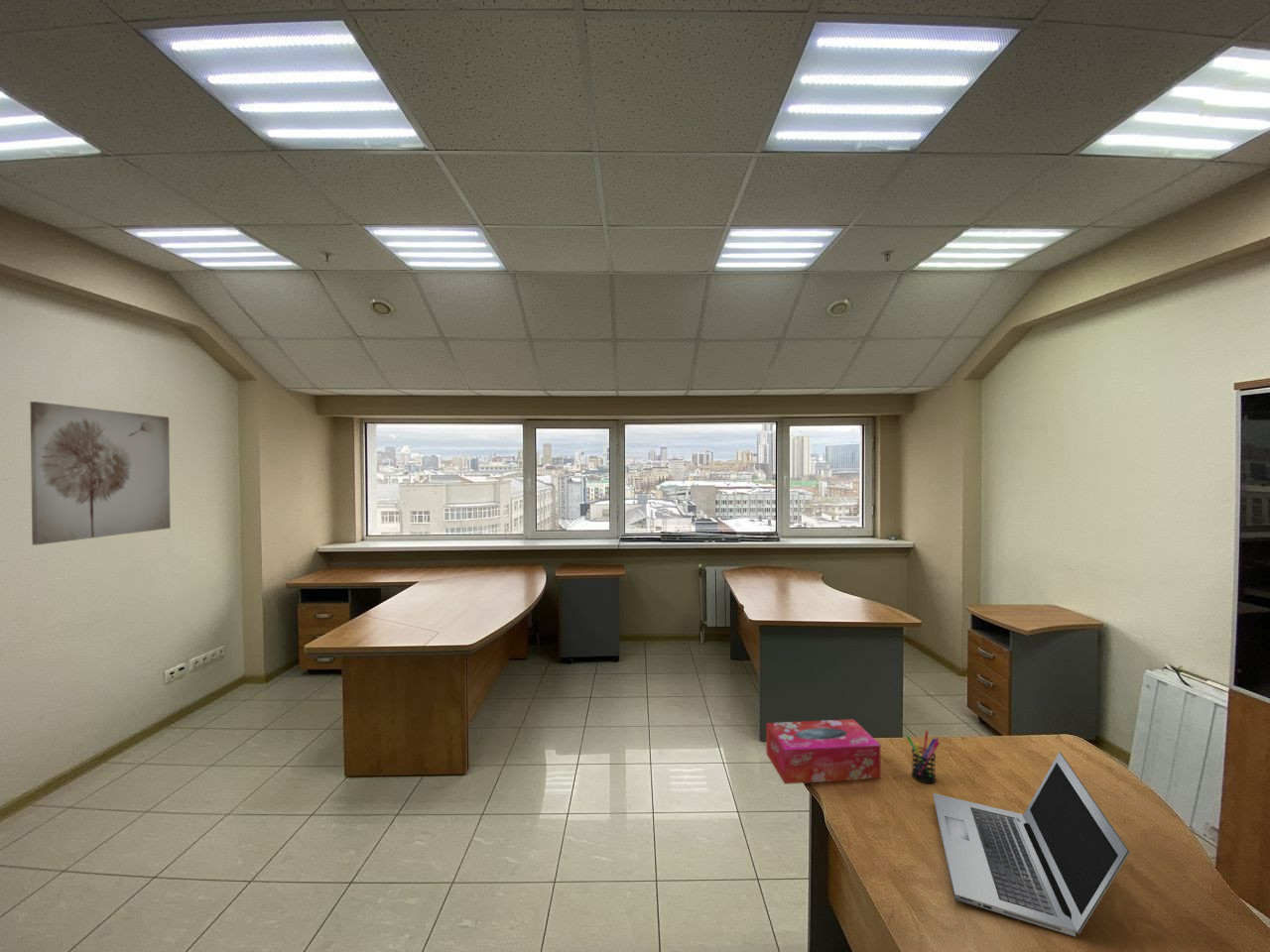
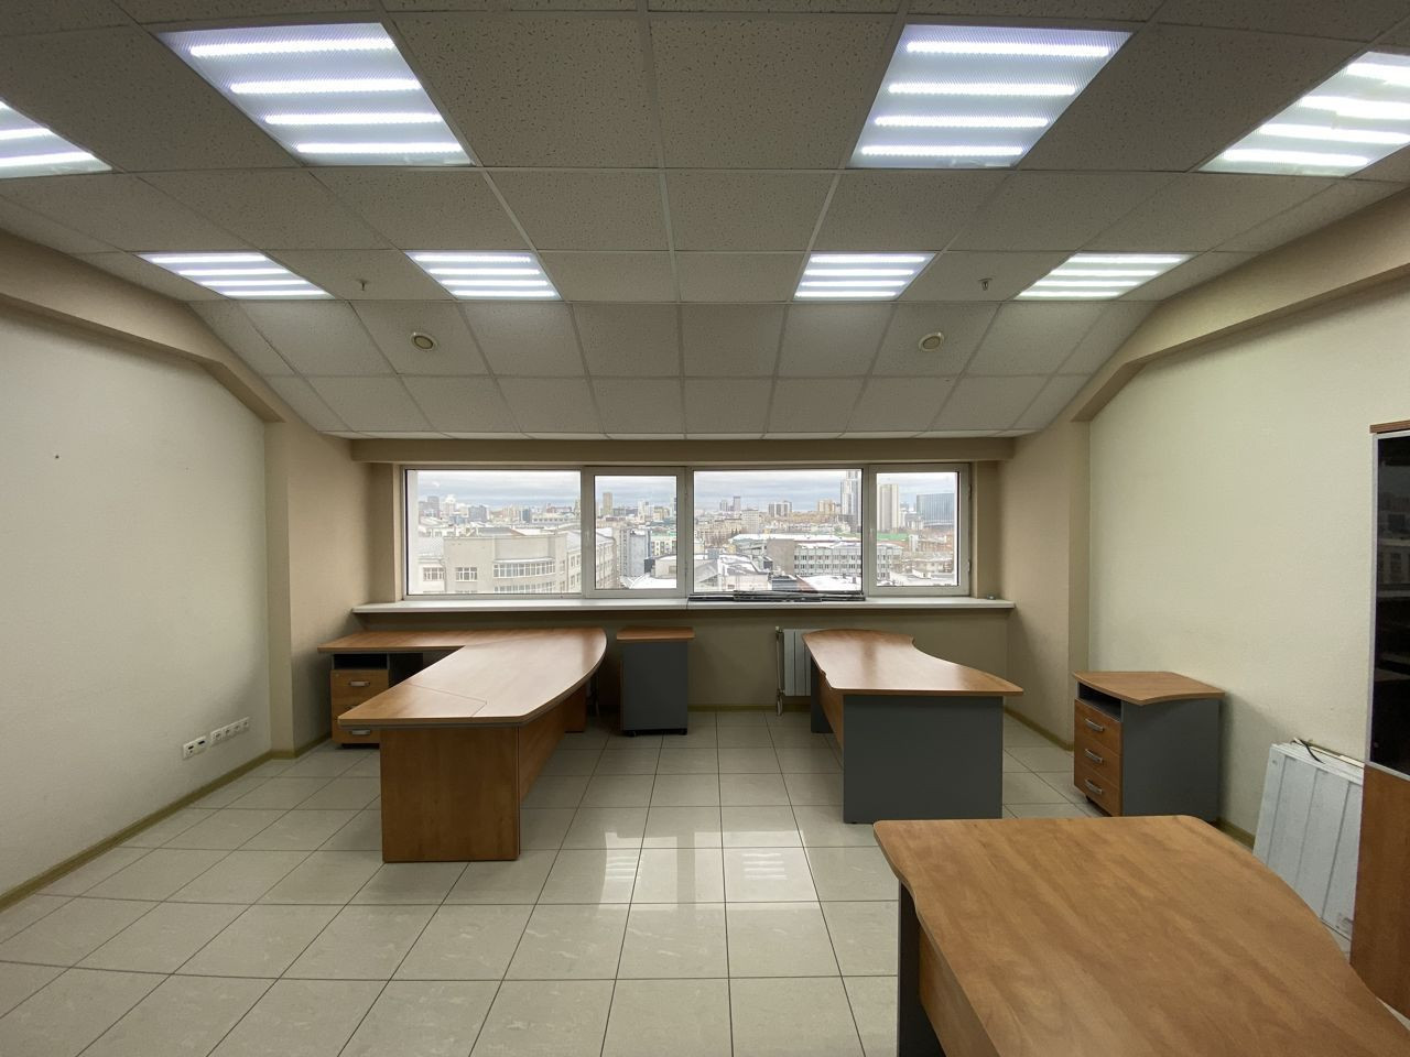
- wall art [29,401,172,546]
- laptop [933,751,1131,937]
- tissue box [765,718,881,785]
- pen holder [906,730,941,784]
